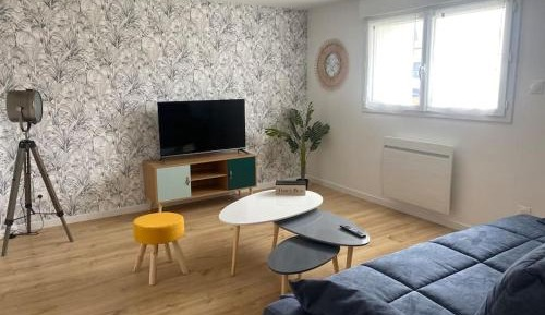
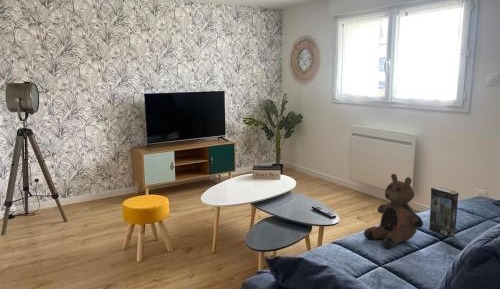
+ book [429,186,460,238]
+ teddy bear [363,173,424,249]
